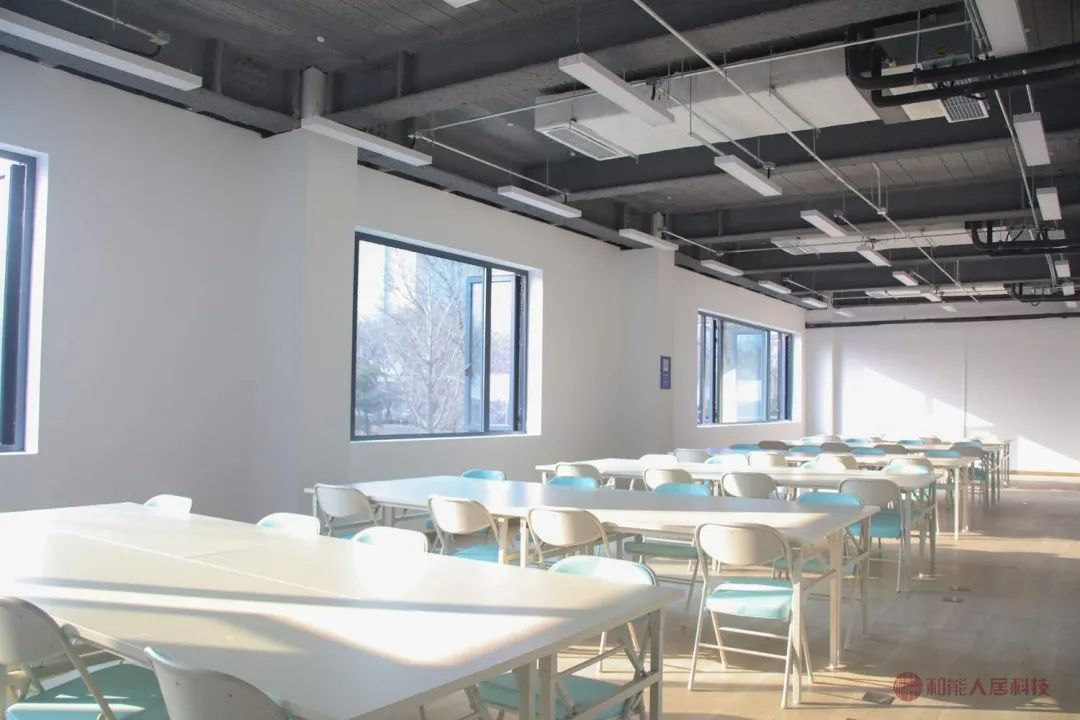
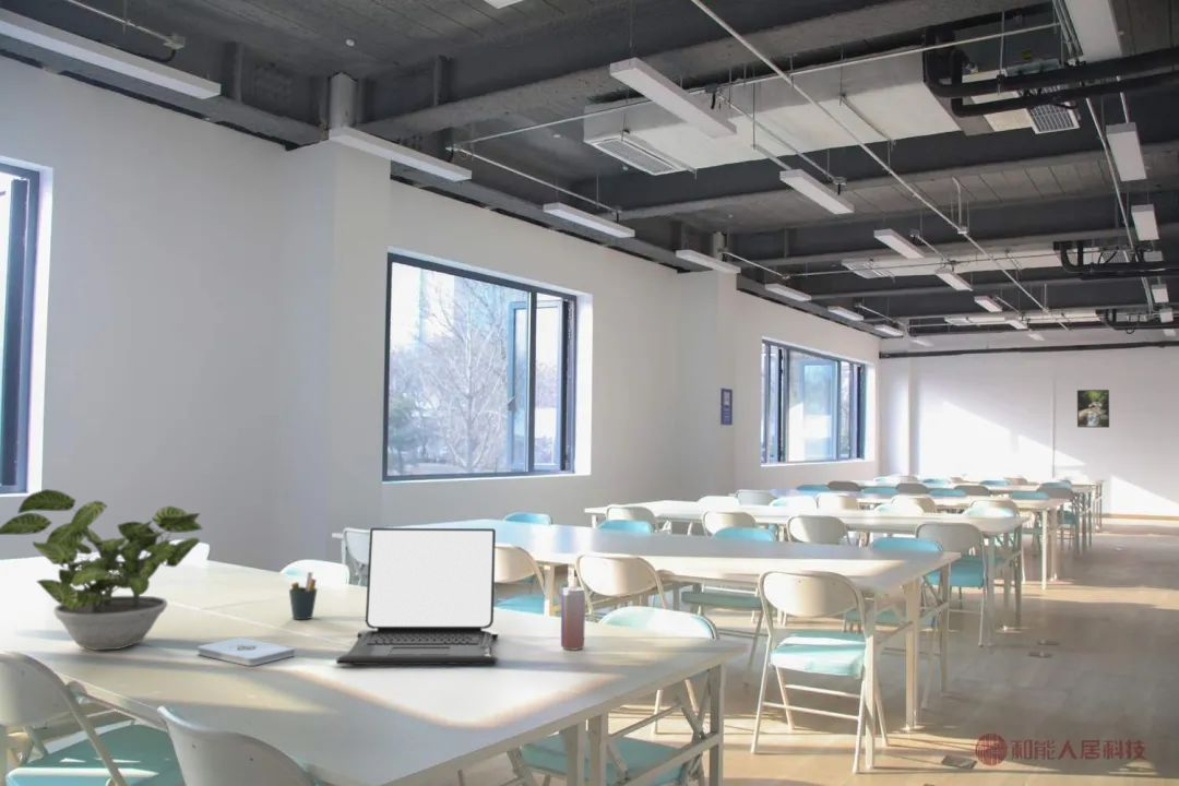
+ notepad [196,636,296,667]
+ laptop [335,527,499,666]
+ pen holder [288,571,319,620]
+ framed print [1076,389,1110,429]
+ potted plant [0,488,204,651]
+ beverage can [560,586,586,651]
